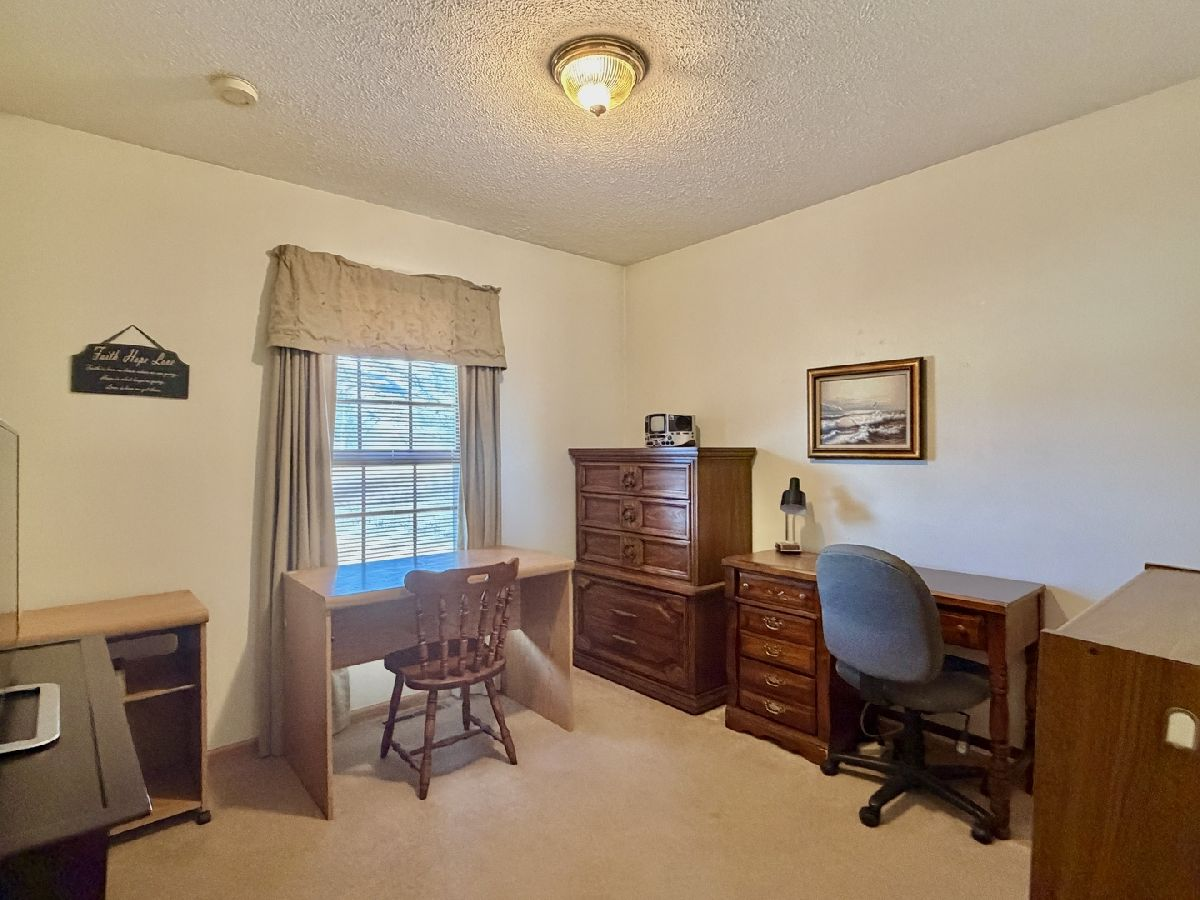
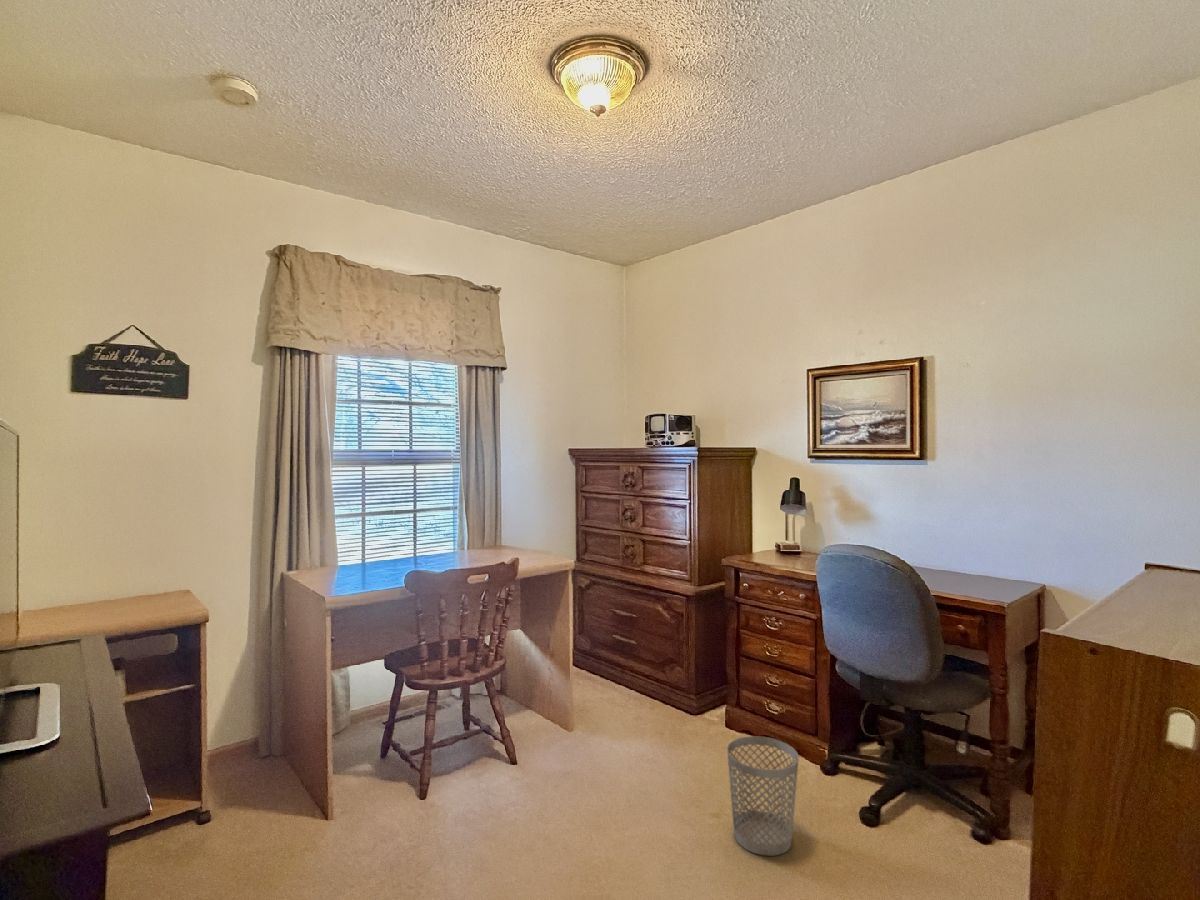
+ wastebasket [726,735,800,857]
